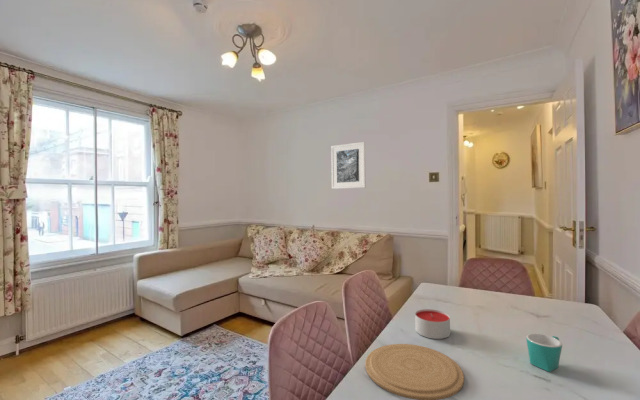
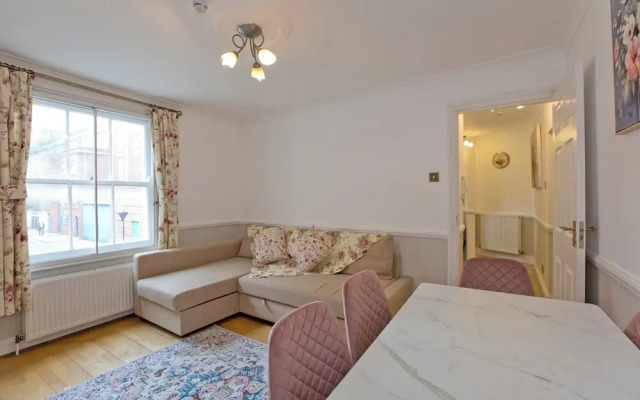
- mug [525,333,563,373]
- plate [364,343,465,400]
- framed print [330,141,367,190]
- candle [414,308,451,340]
